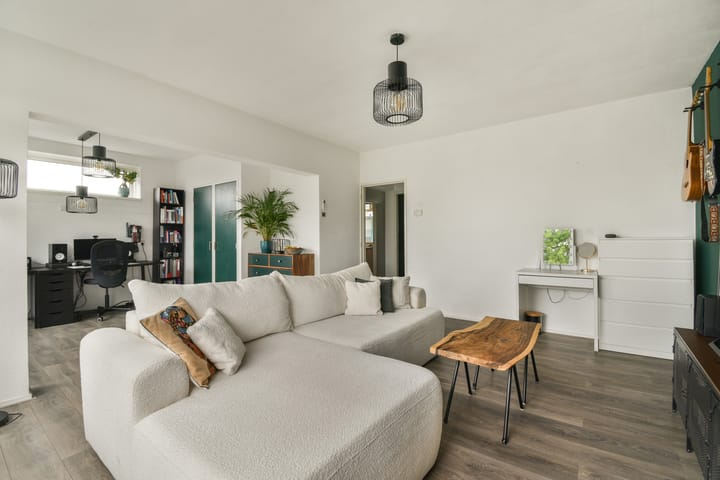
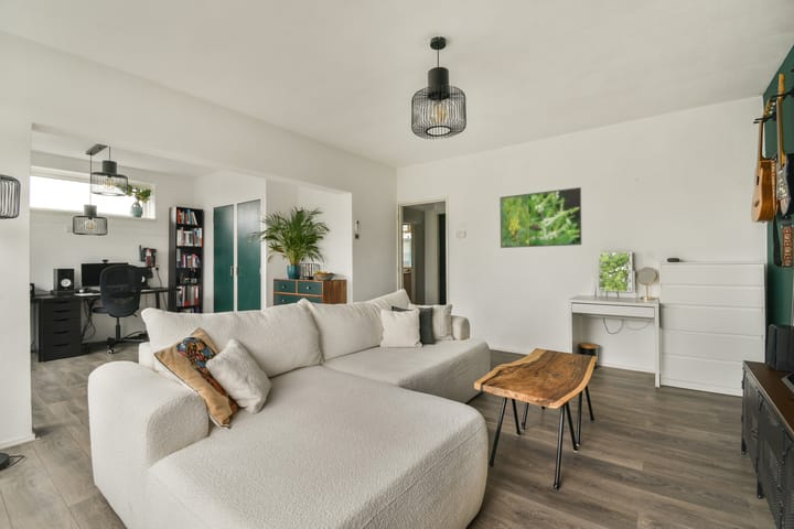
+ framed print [500,186,582,249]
